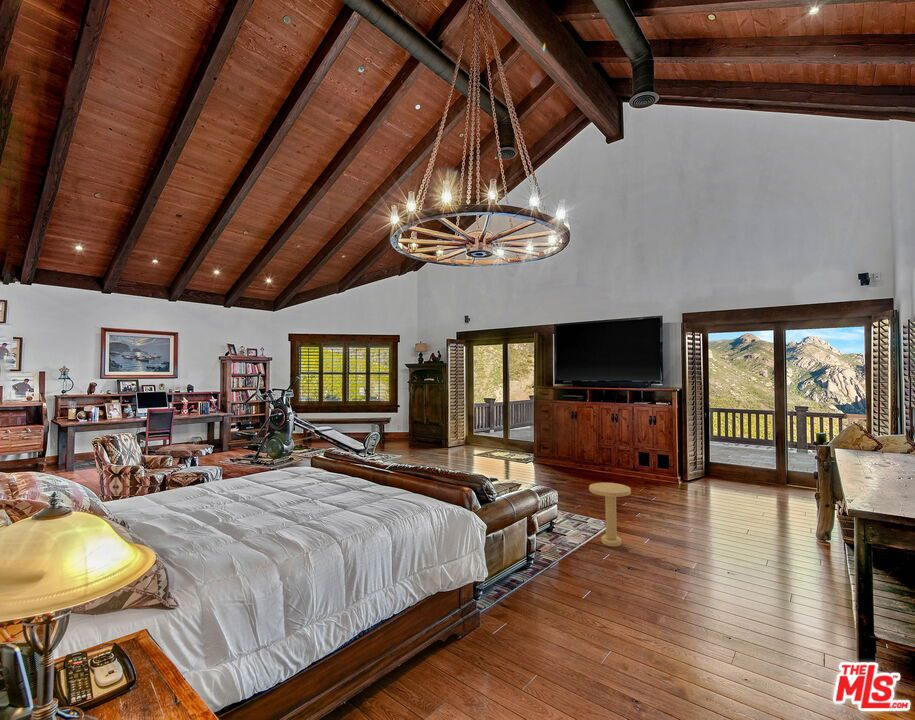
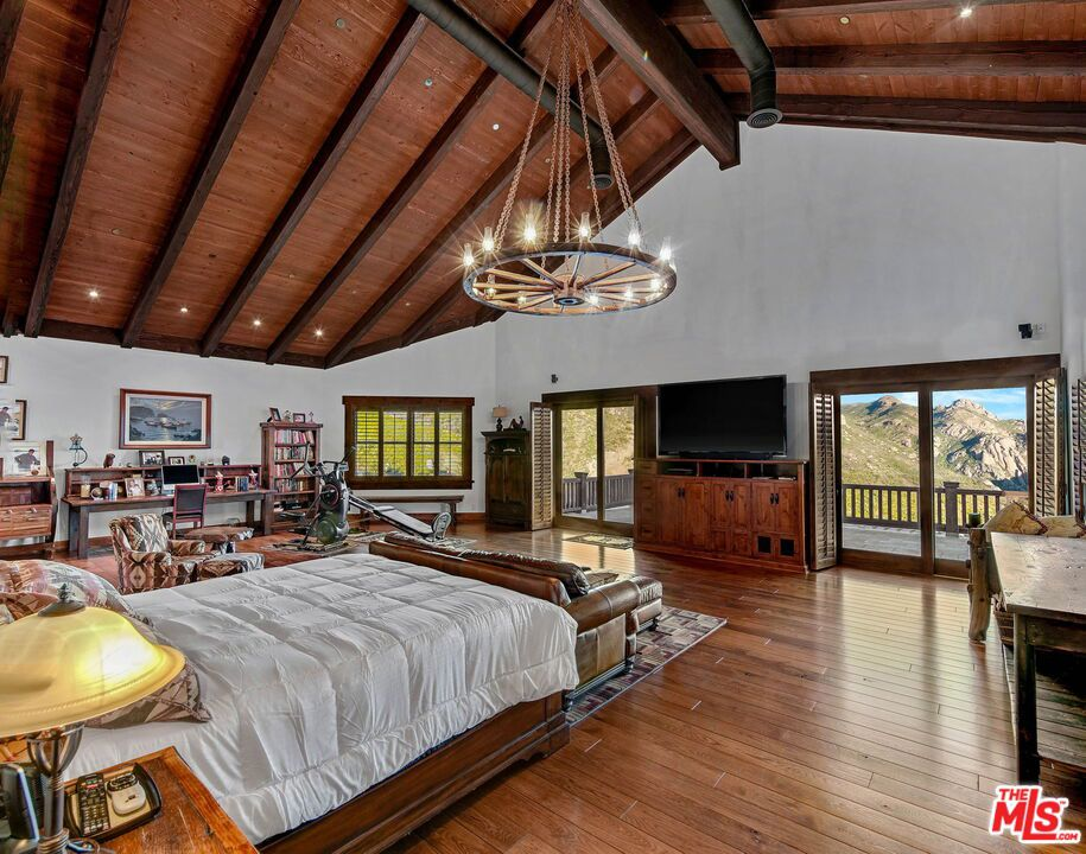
- side table [588,482,632,547]
